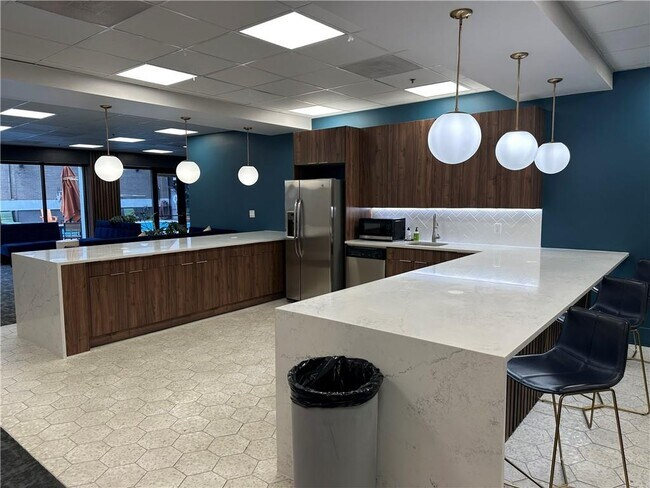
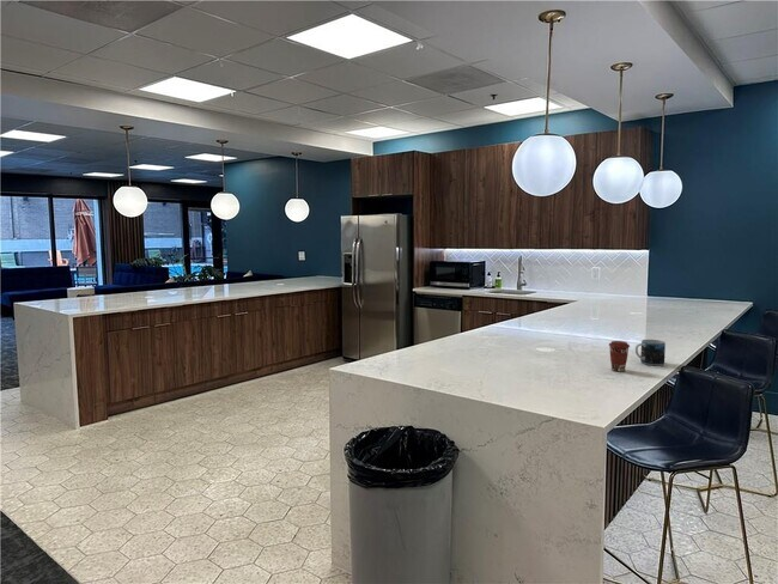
+ mug [634,339,667,366]
+ coffee cup [608,340,631,372]
